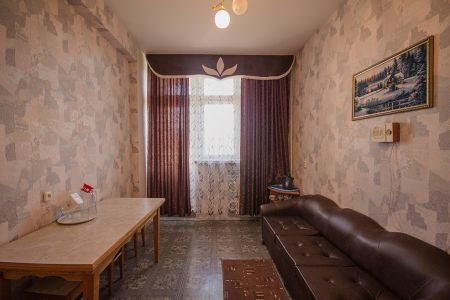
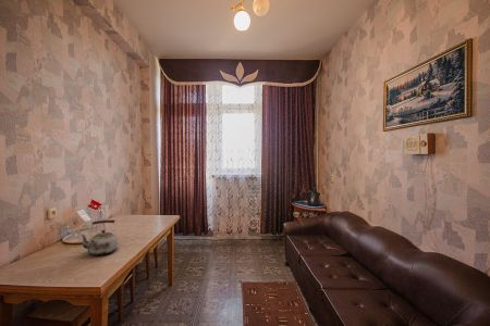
+ kettle [79,220,119,256]
